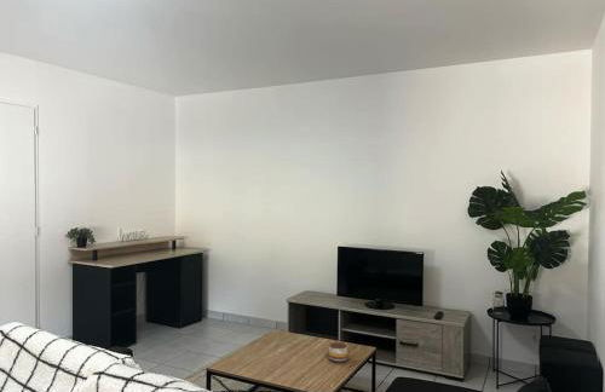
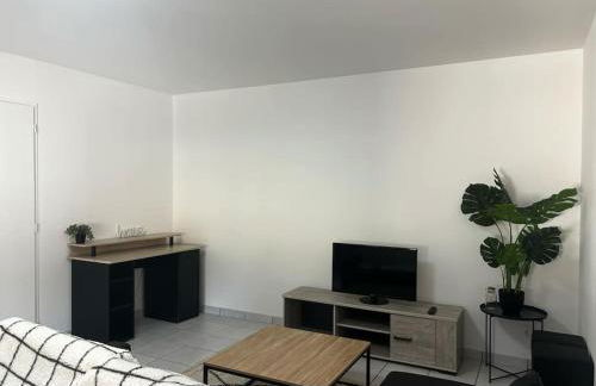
- decorative bowl [327,341,350,364]
